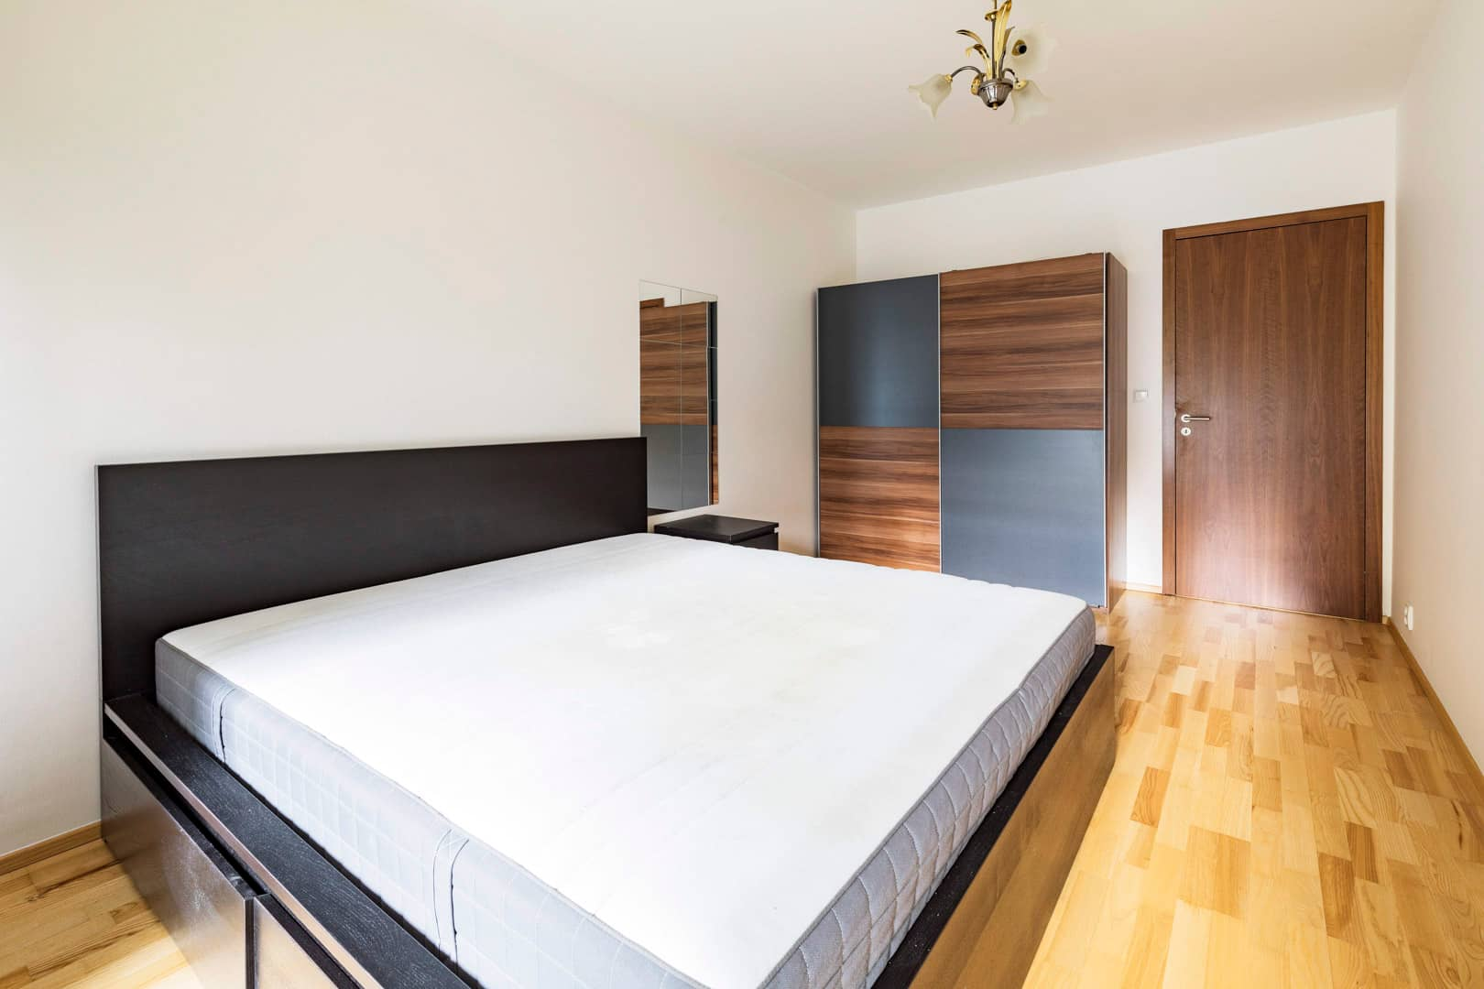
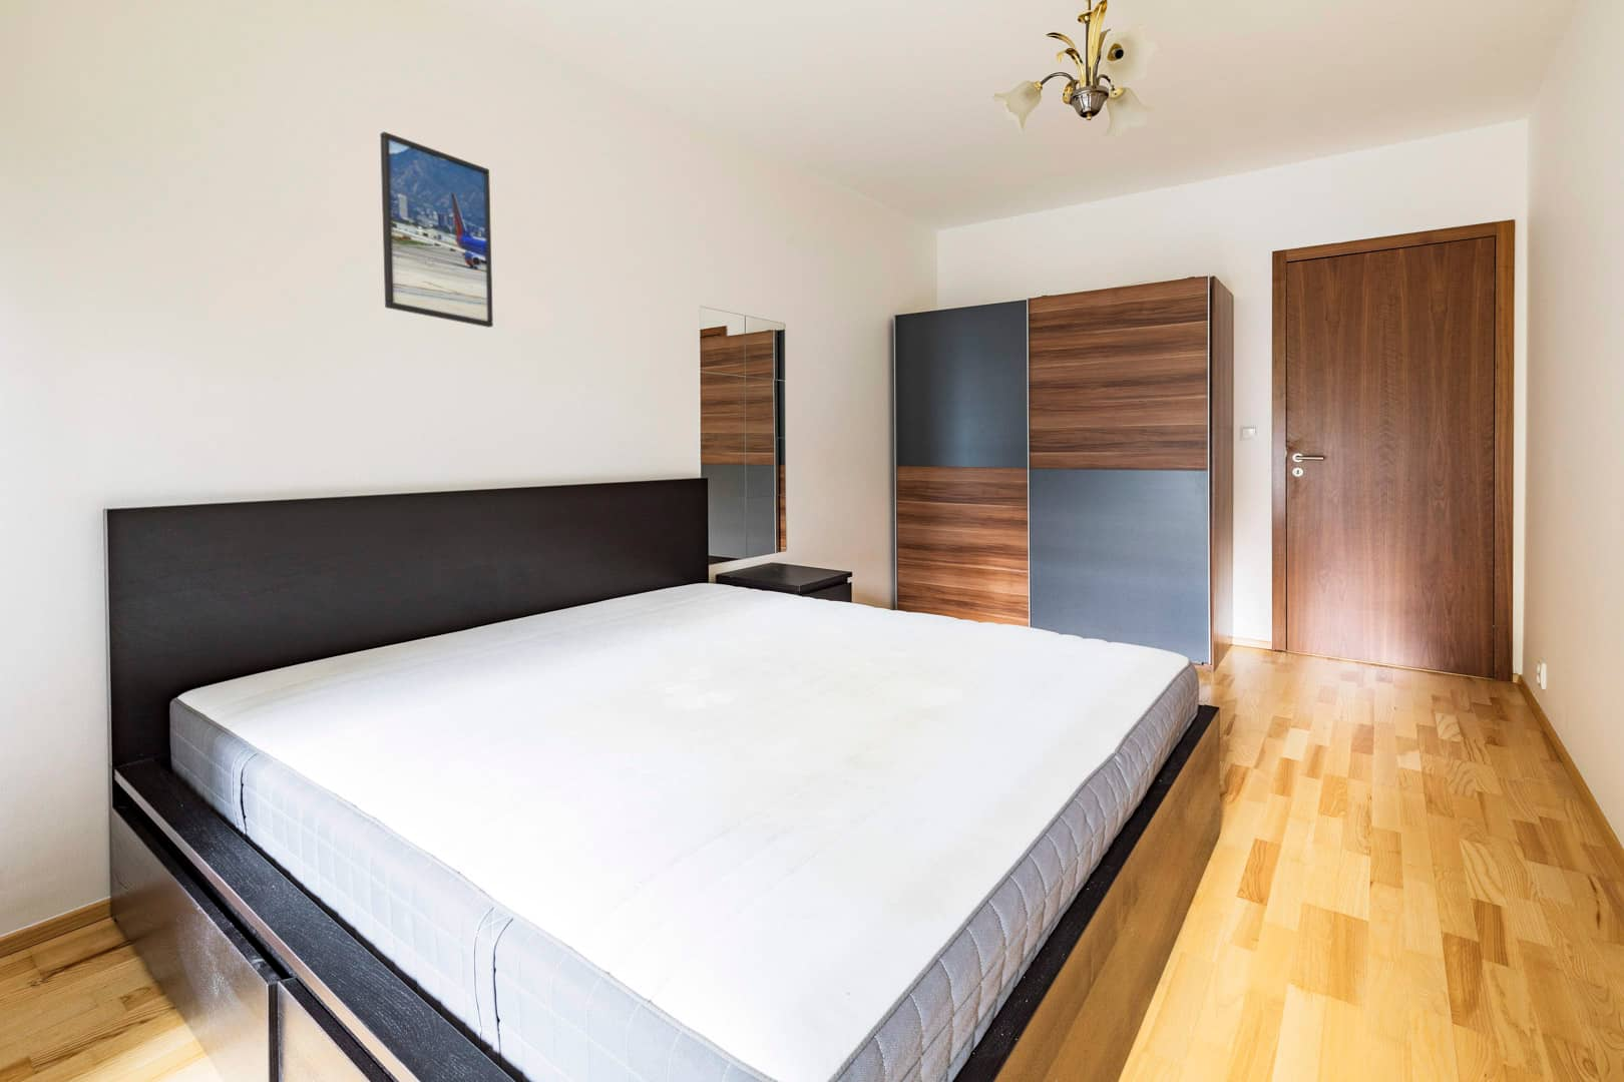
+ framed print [379,132,494,328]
